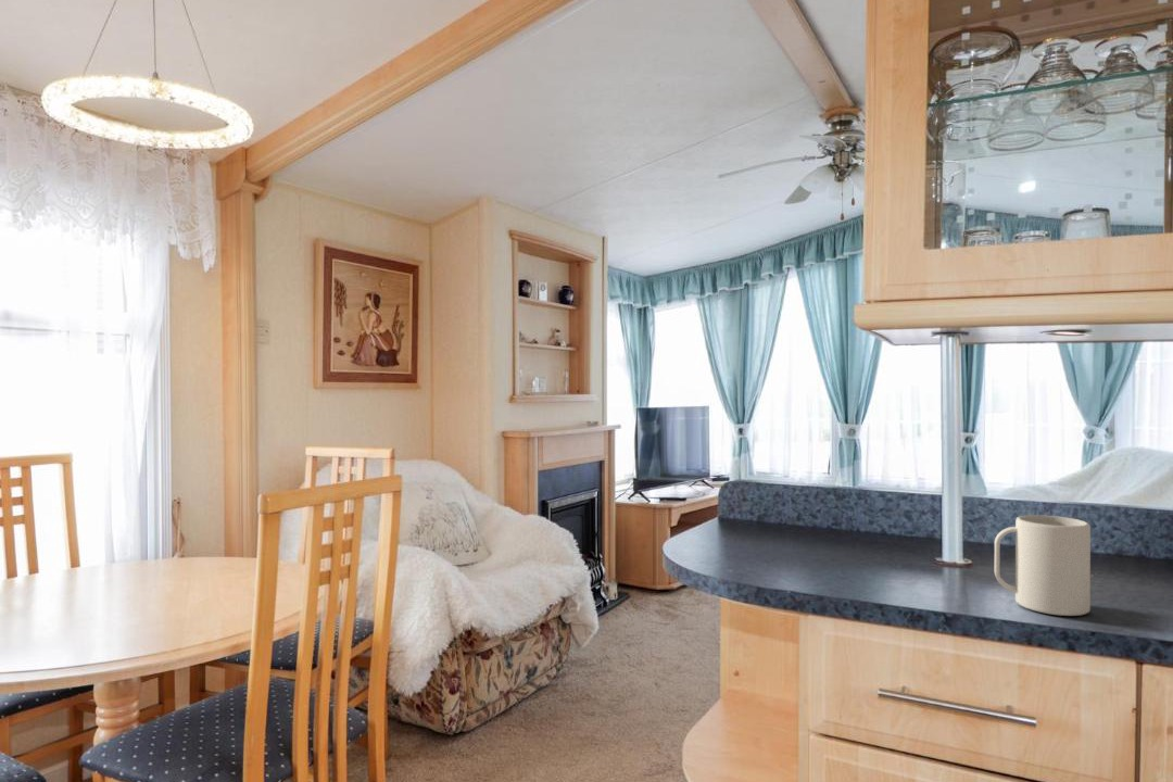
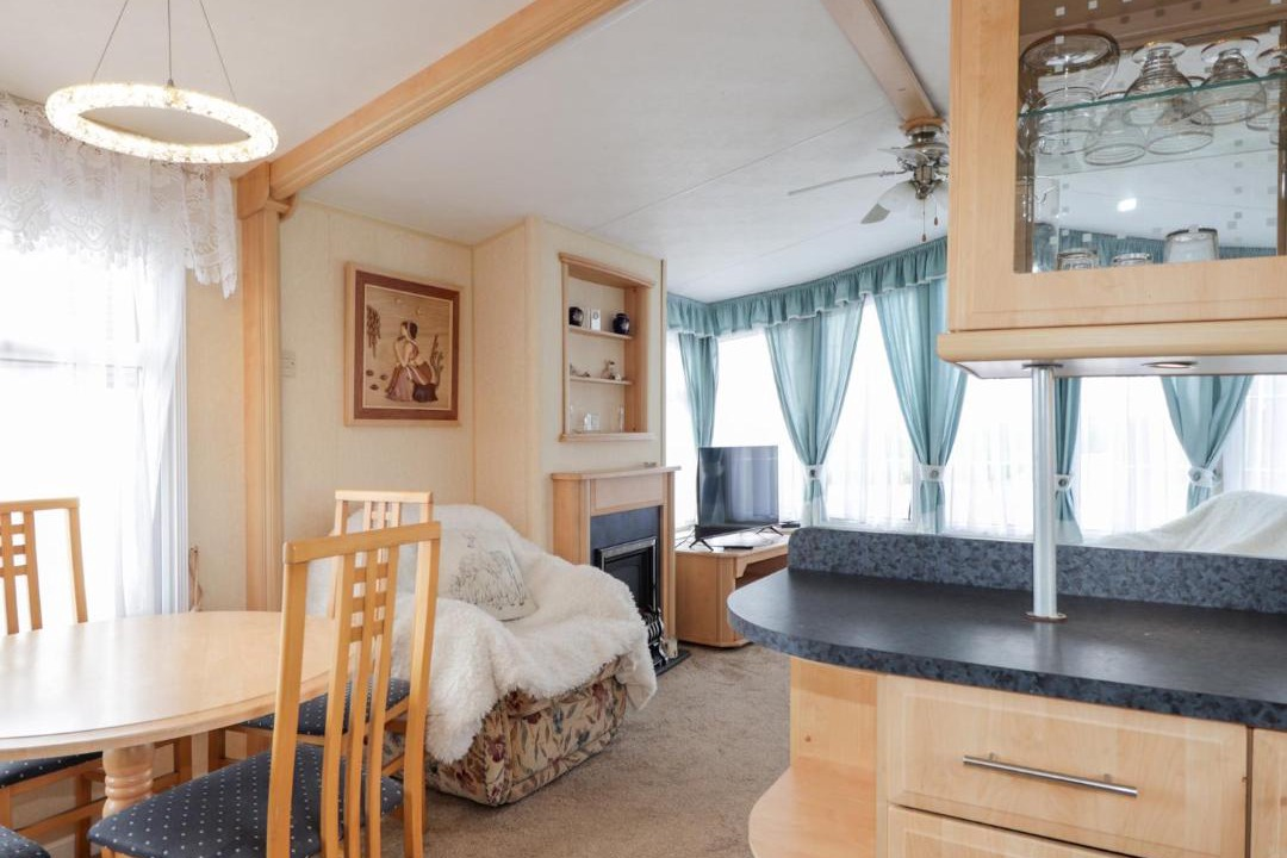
- mug [994,514,1092,617]
